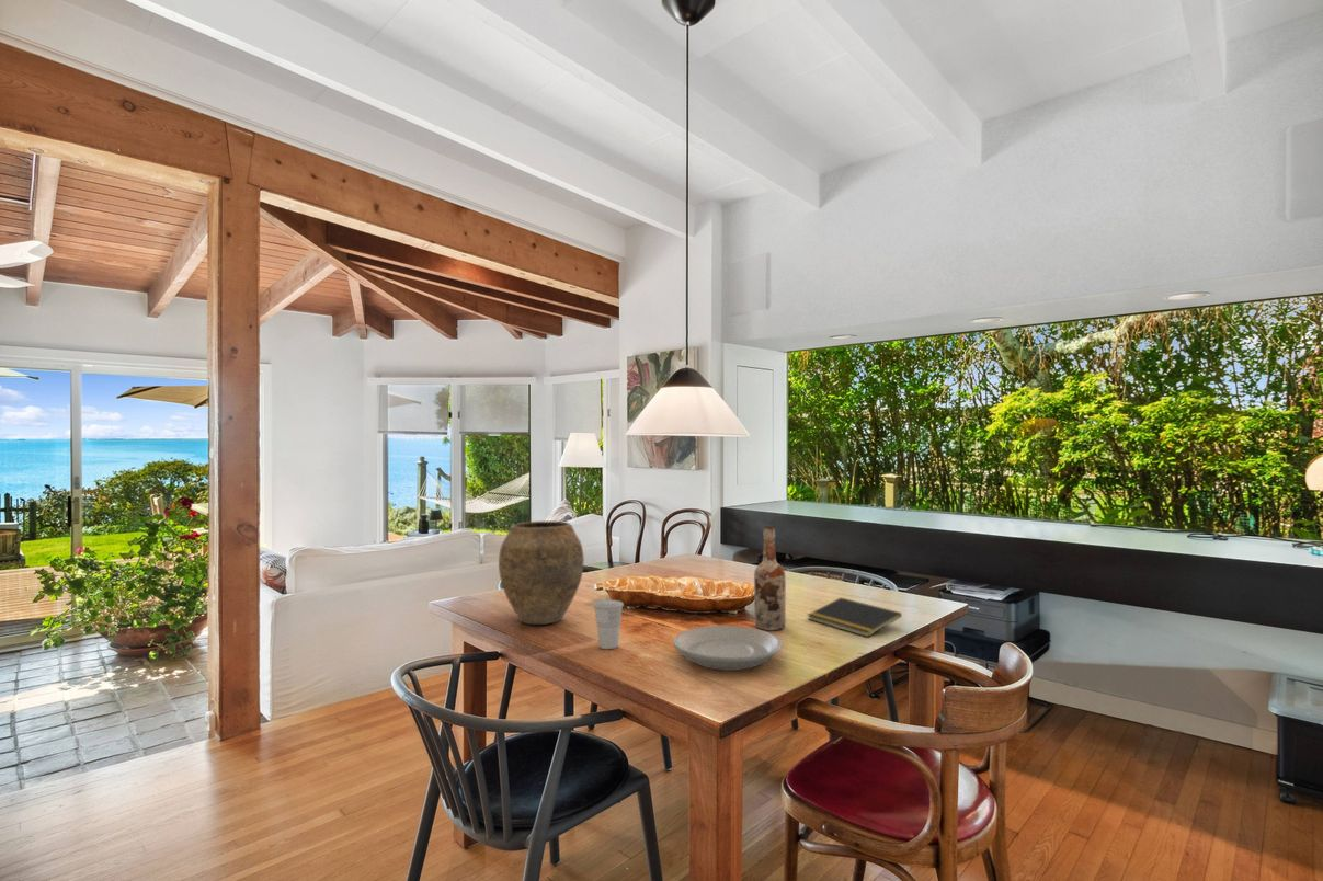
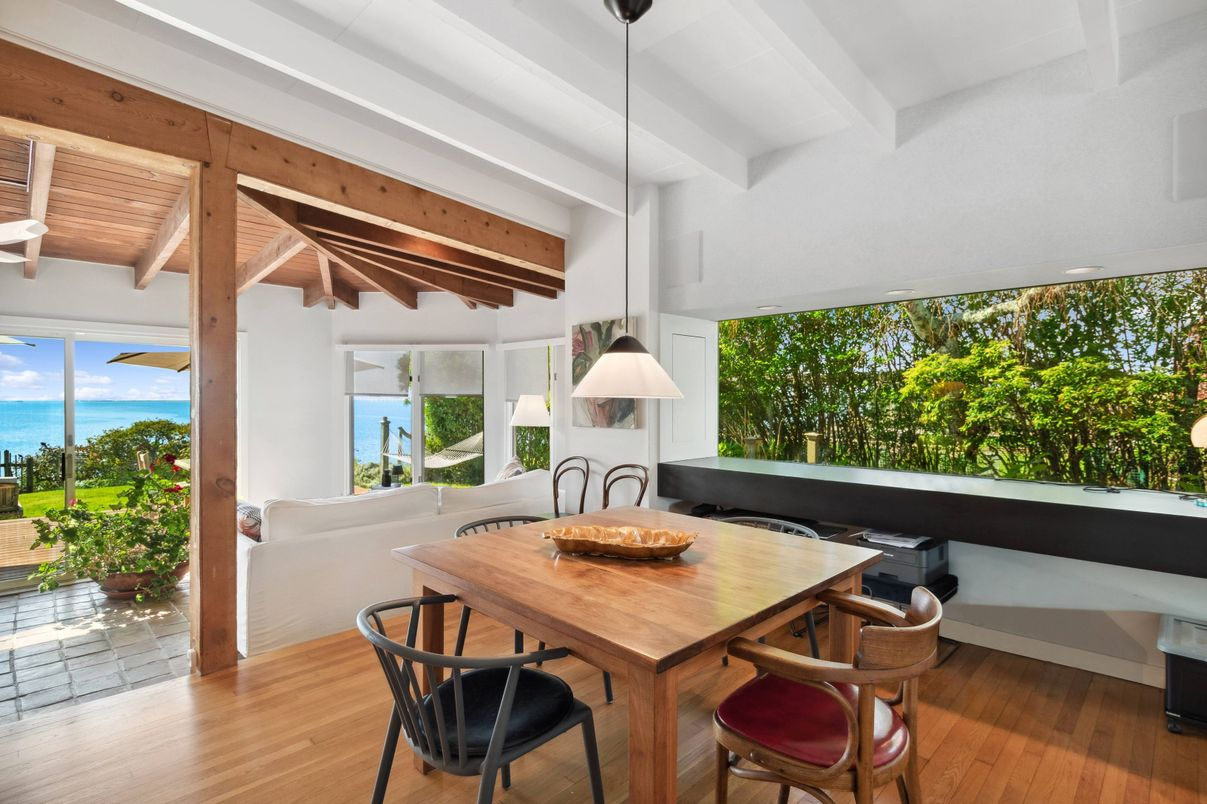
- wine bottle [753,526,787,631]
- vase [498,519,585,626]
- notepad [806,596,903,638]
- plate [673,625,783,672]
- cup [593,599,625,650]
